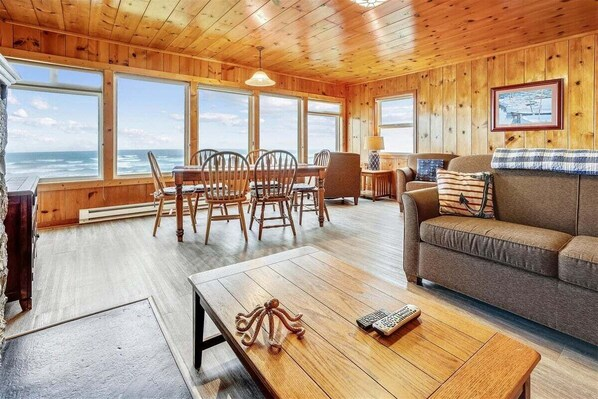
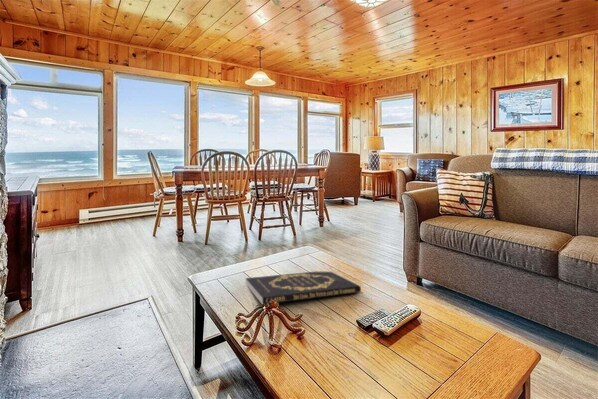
+ book [245,271,362,306]
